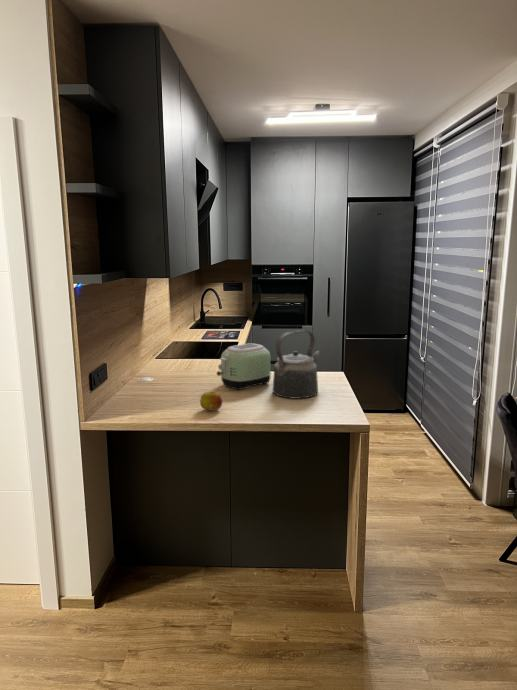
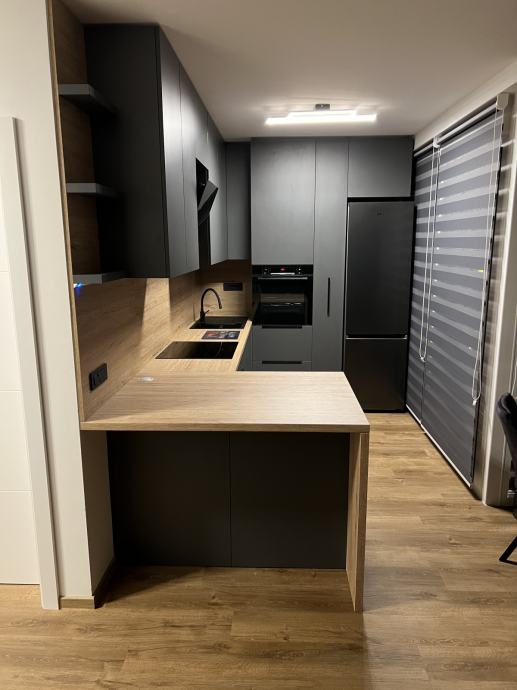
- toaster [216,342,272,391]
- fruit [199,391,223,411]
- kettle [272,329,320,400]
